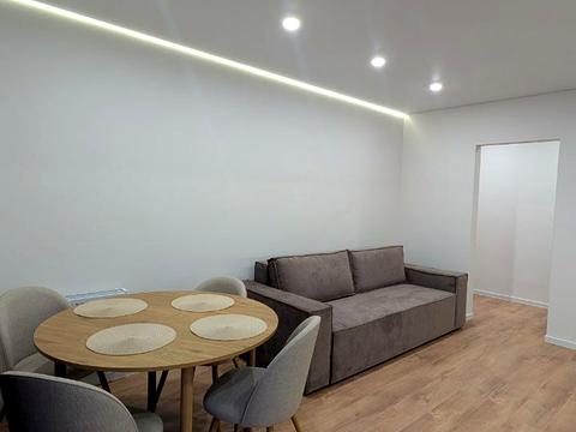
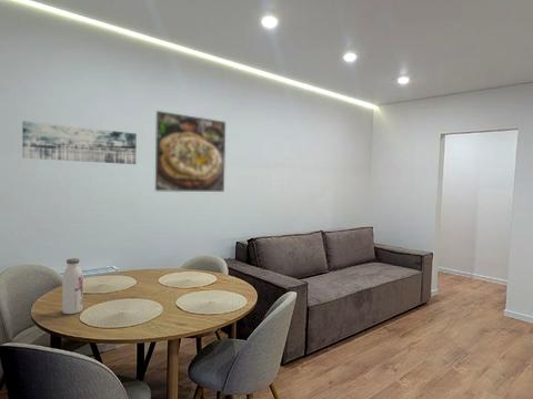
+ wall art [21,120,138,165]
+ water bottle [61,257,84,315]
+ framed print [154,110,227,193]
